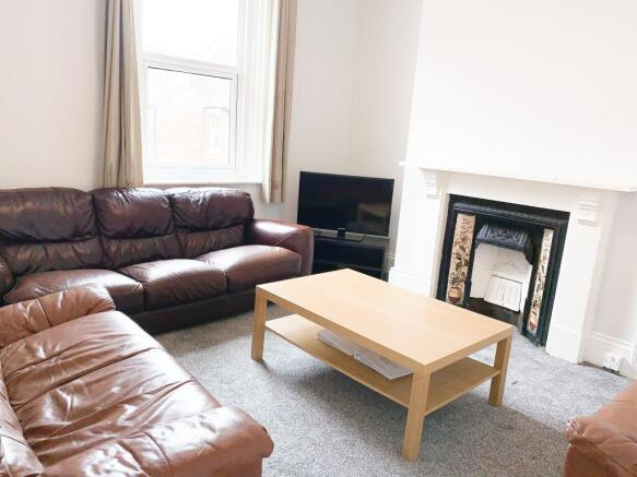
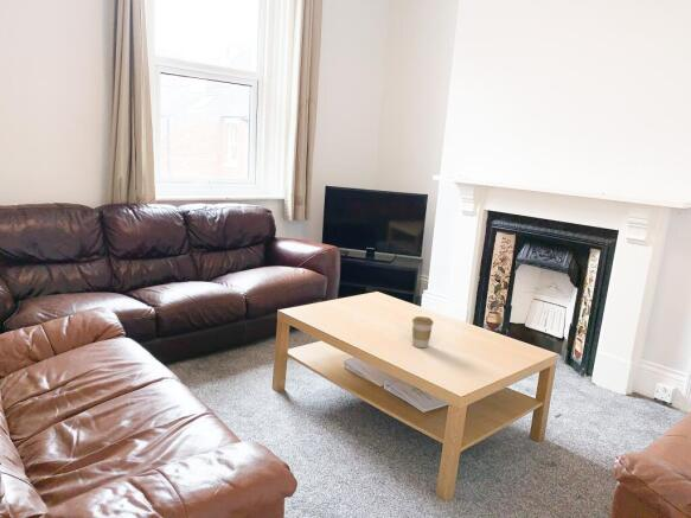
+ coffee cup [411,315,434,348]
